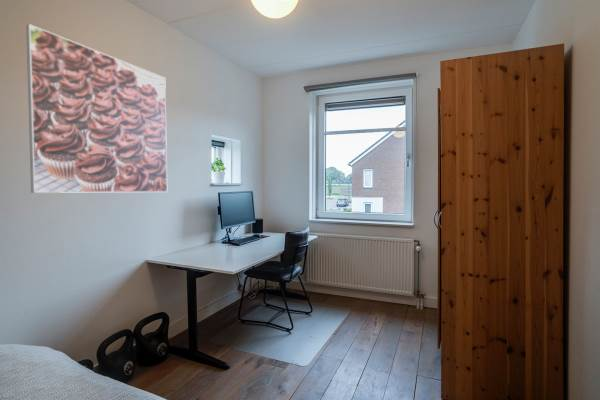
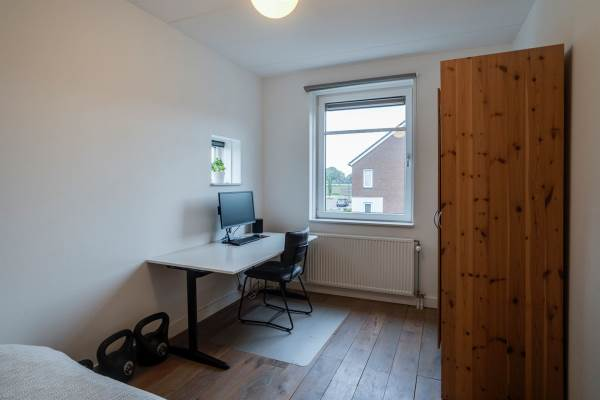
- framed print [25,23,168,194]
